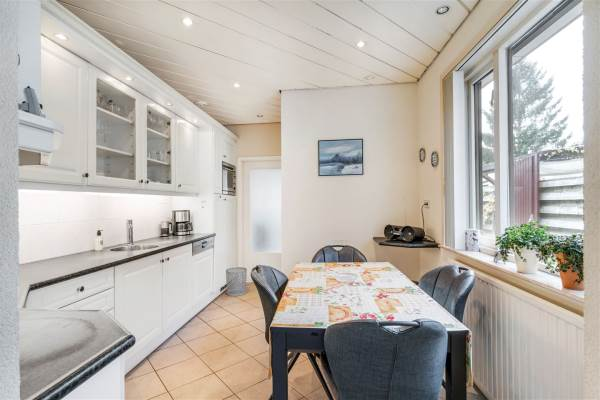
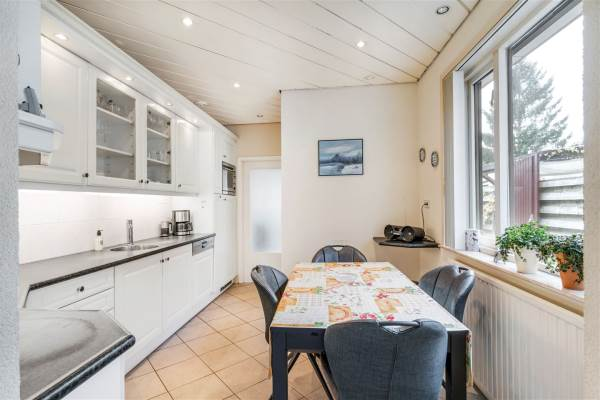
- waste bin [225,266,248,297]
